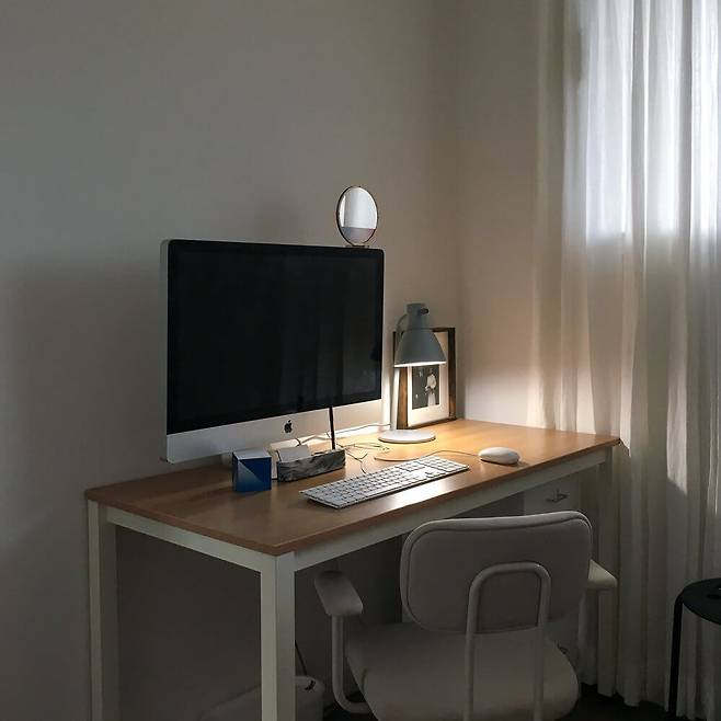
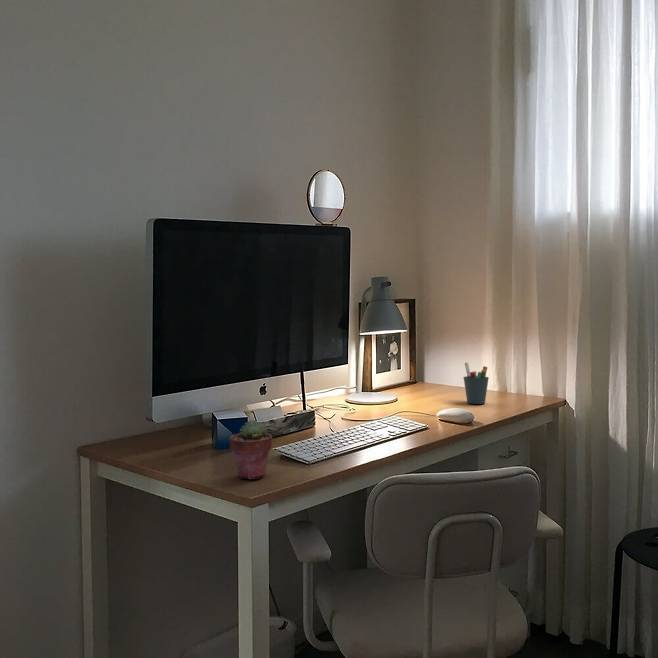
+ potted succulent [228,419,273,480]
+ pen holder [463,362,490,405]
